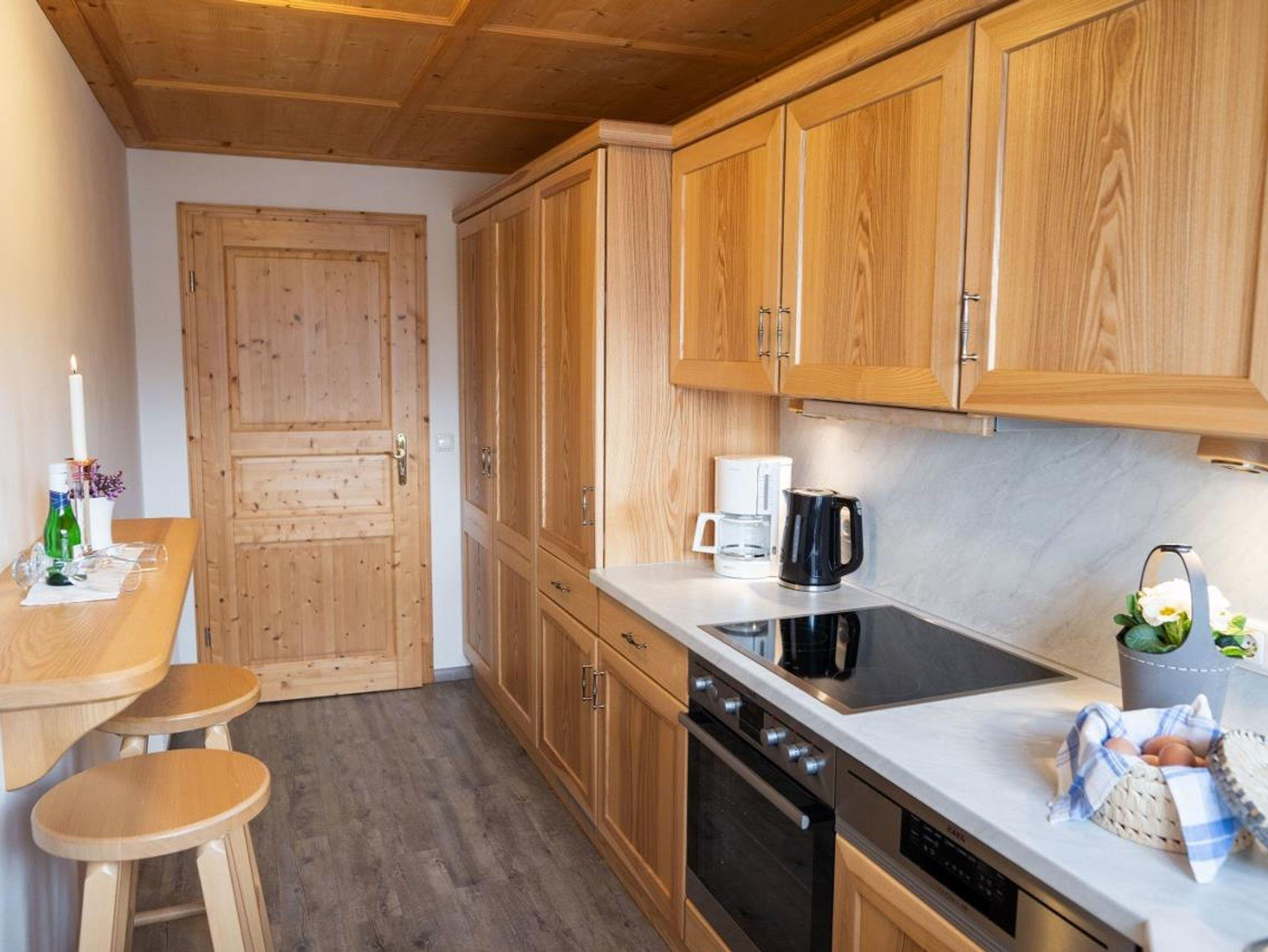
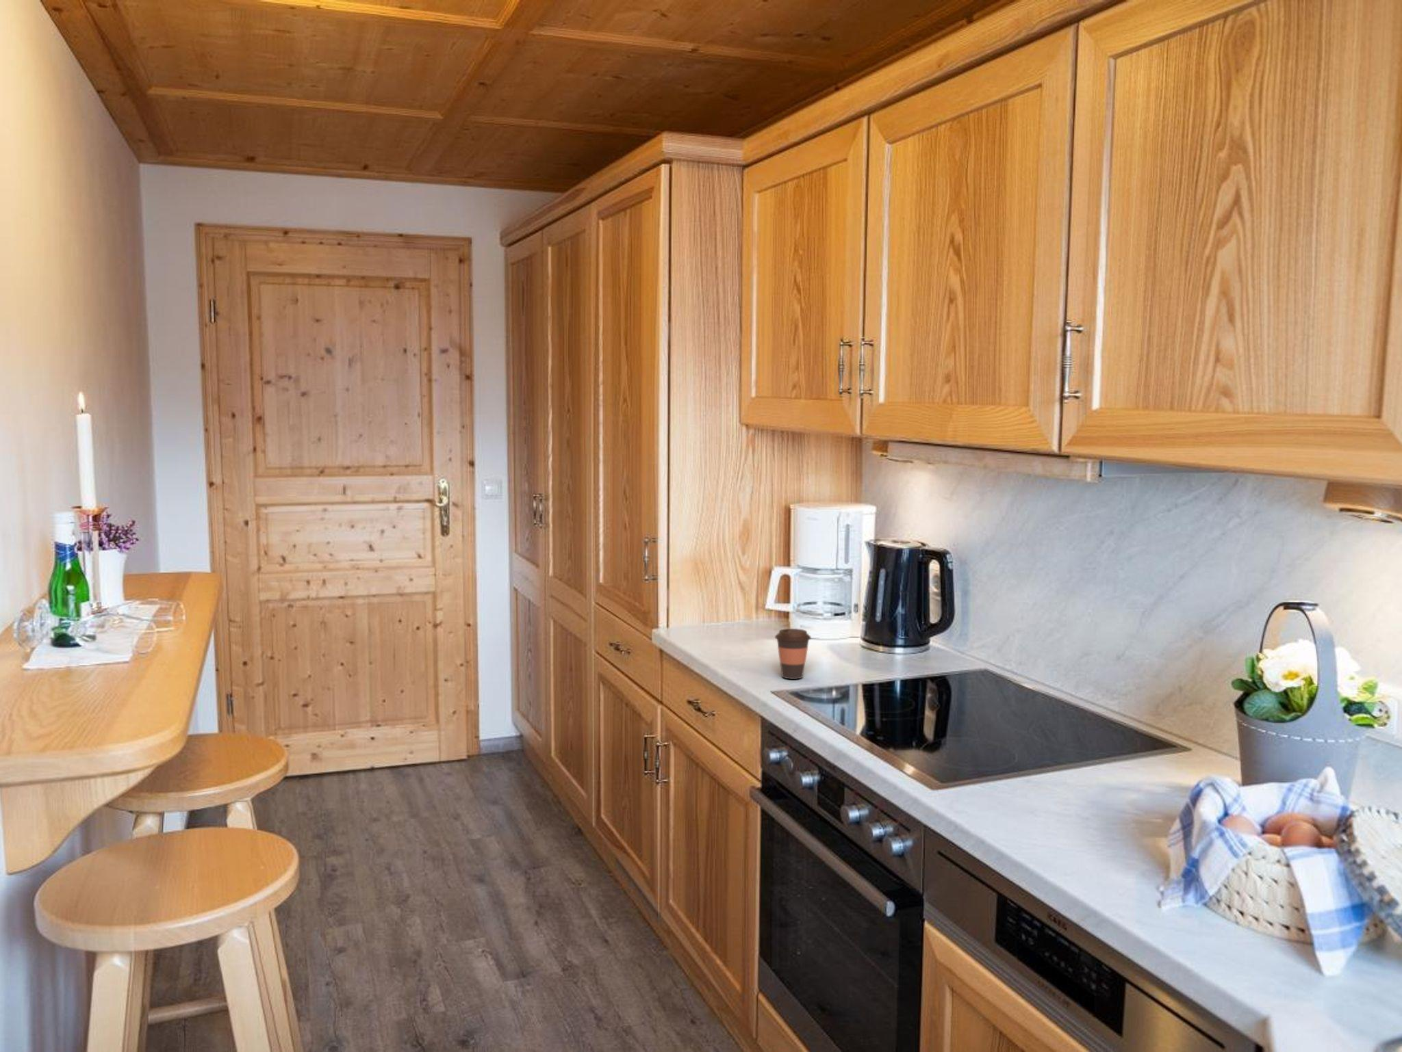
+ coffee cup [774,628,812,680]
